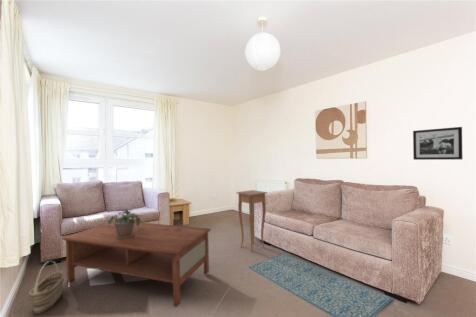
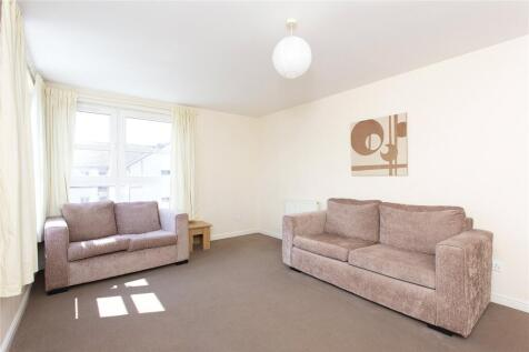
- side table [236,189,268,254]
- picture frame [412,126,463,161]
- coffee table [61,220,212,308]
- rug [247,252,394,317]
- potted plant [106,204,142,238]
- basket [28,260,65,315]
